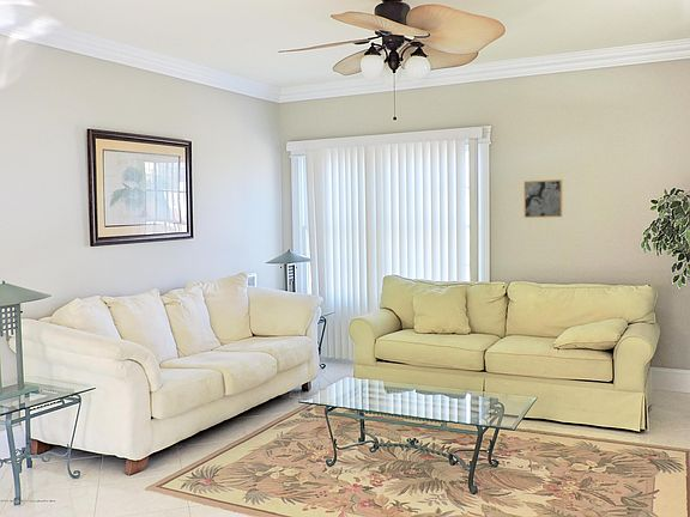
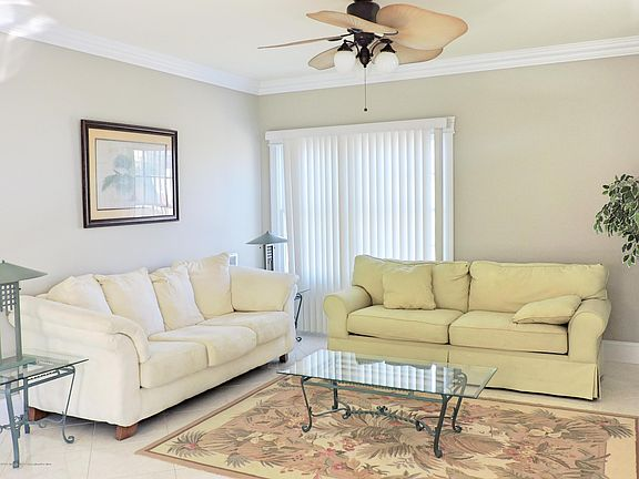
- wall art [522,178,563,219]
